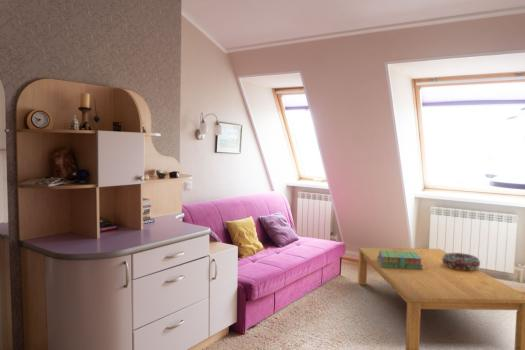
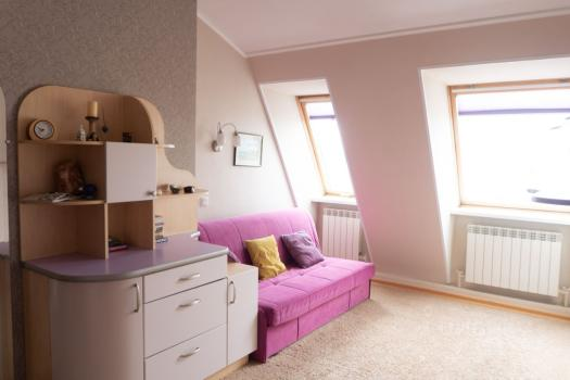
- decorative bowl [442,252,481,270]
- stack of books [378,250,423,270]
- coffee table [357,247,525,350]
